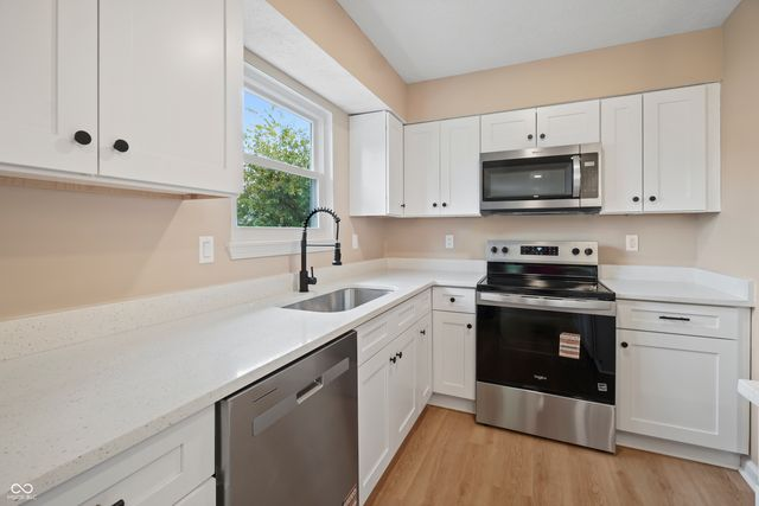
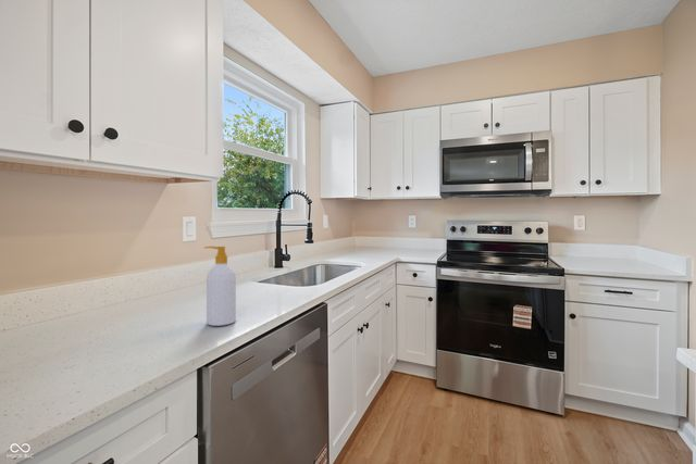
+ soap bottle [203,246,237,327]
